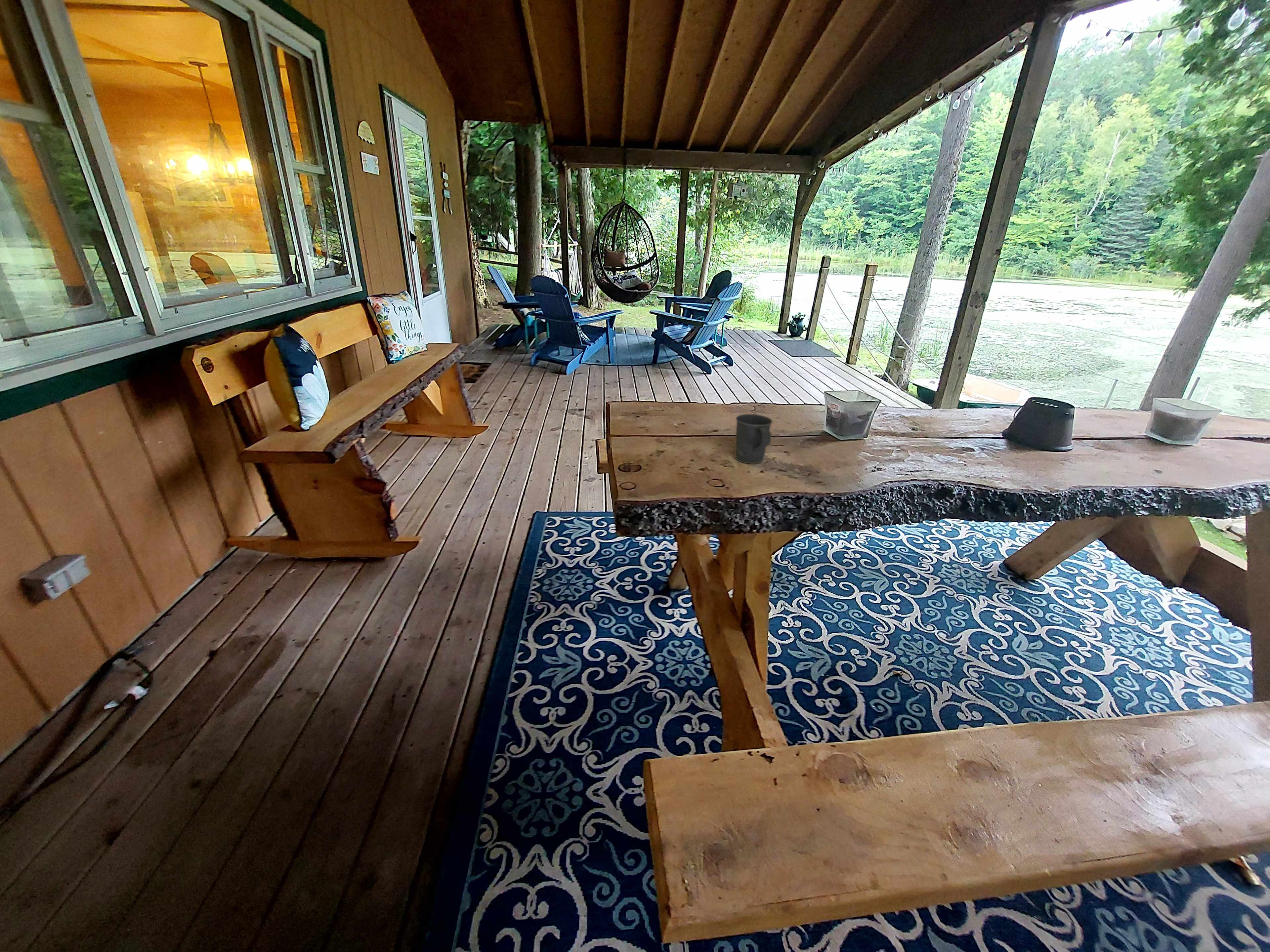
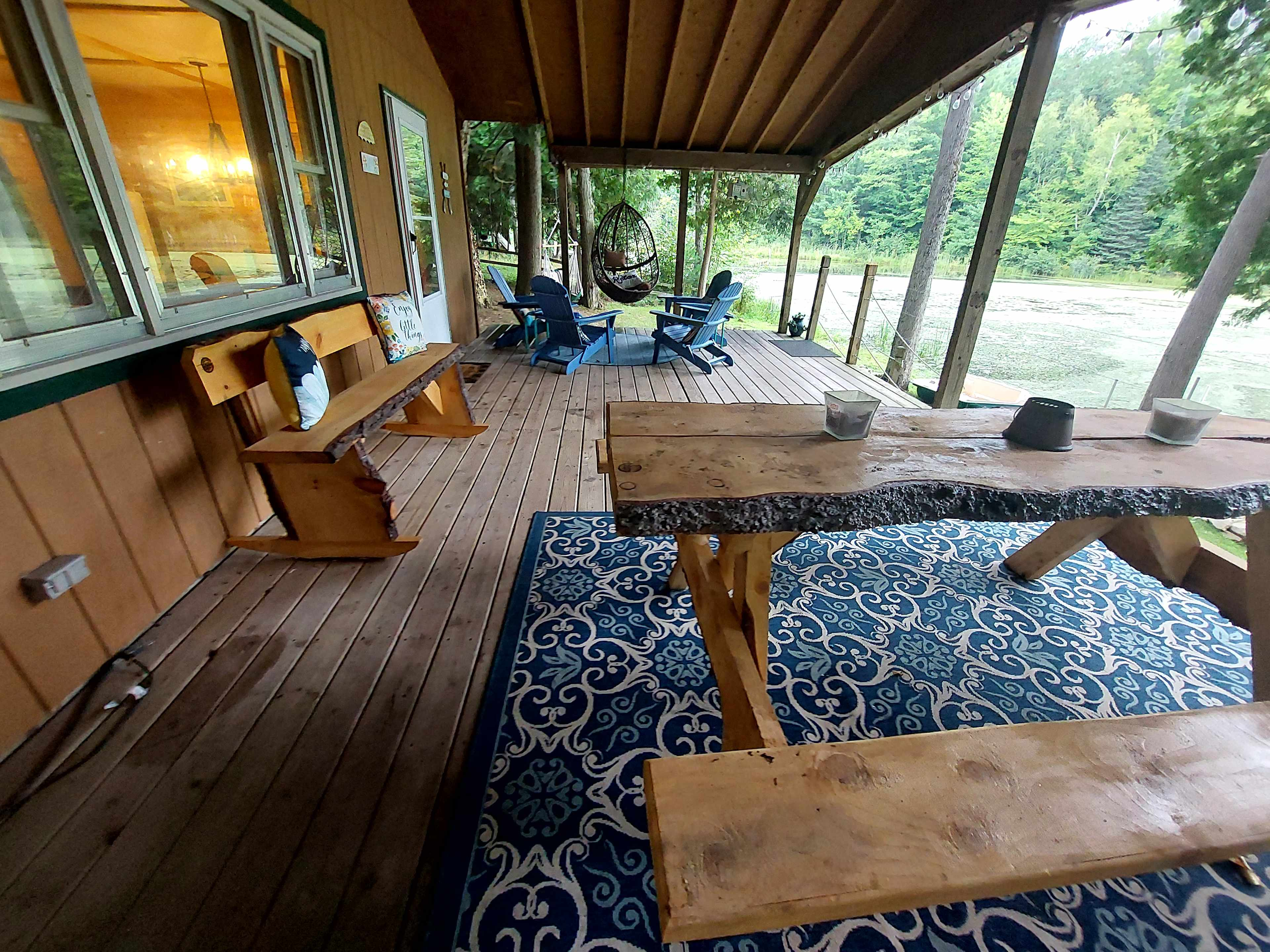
- mug [735,414,773,464]
